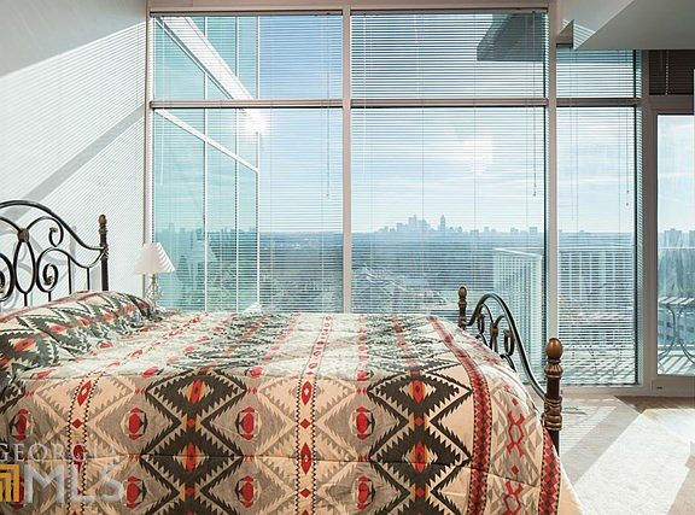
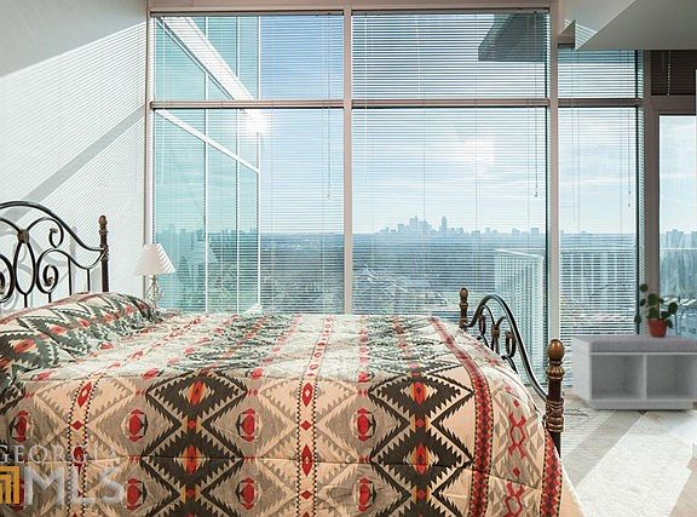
+ bench [570,333,697,410]
+ potted plant [633,282,681,337]
